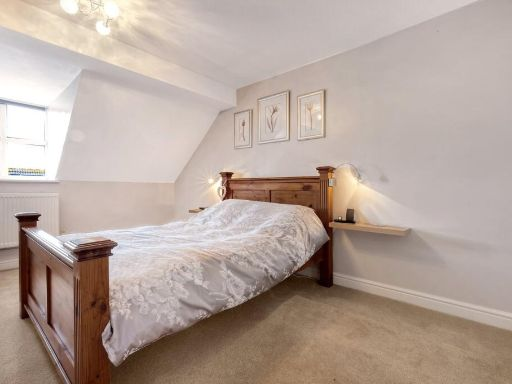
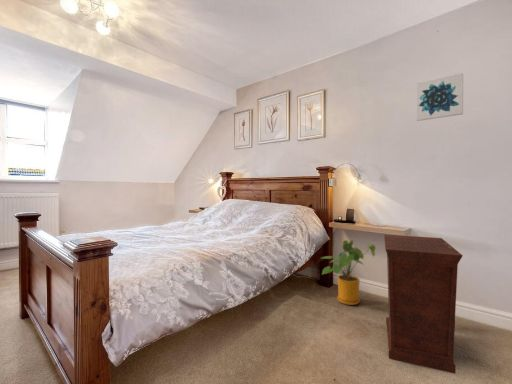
+ nightstand [383,234,464,375]
+ house plant [321,239,377,306]
+ wall art [416,72,464,122]
